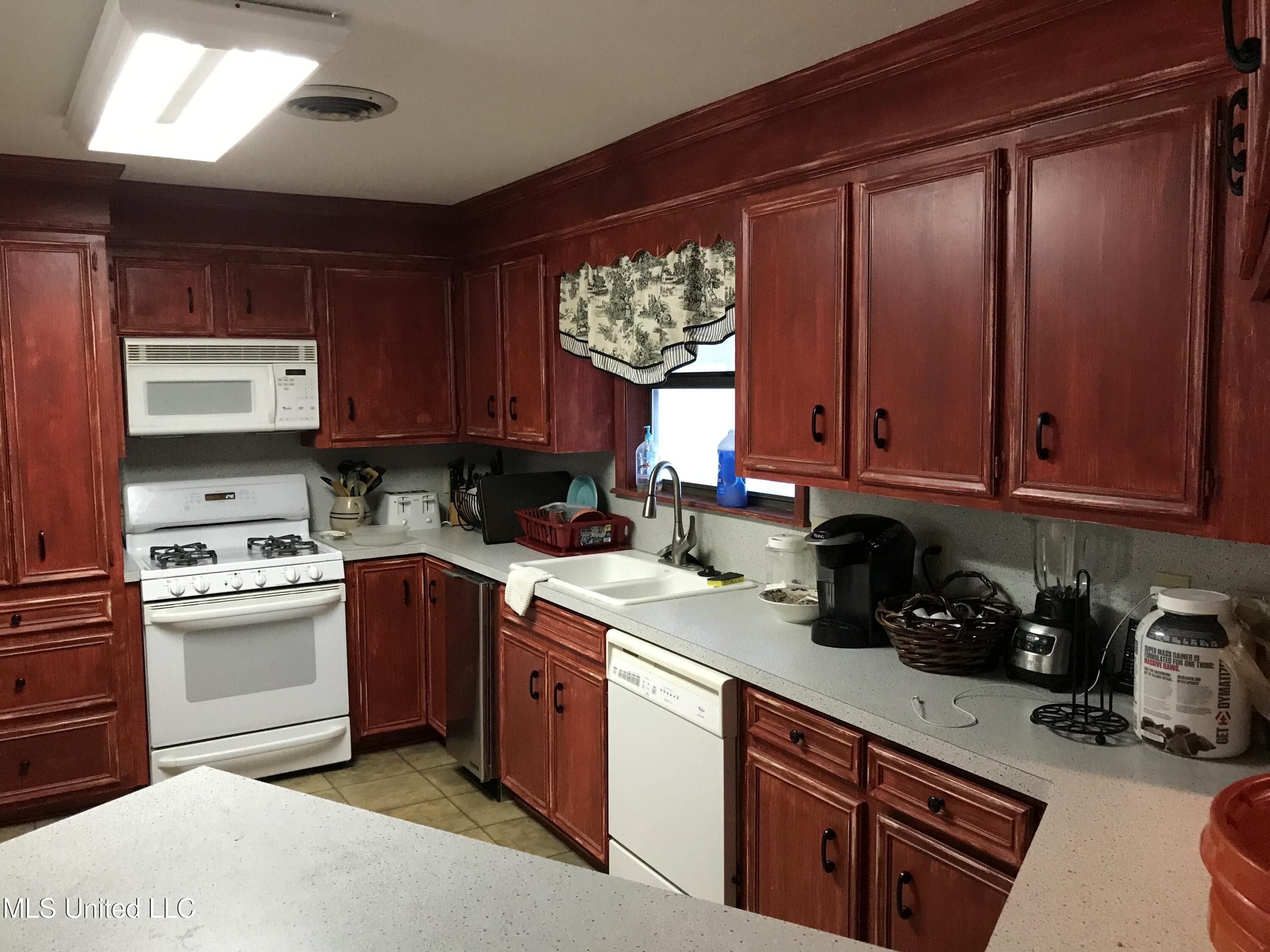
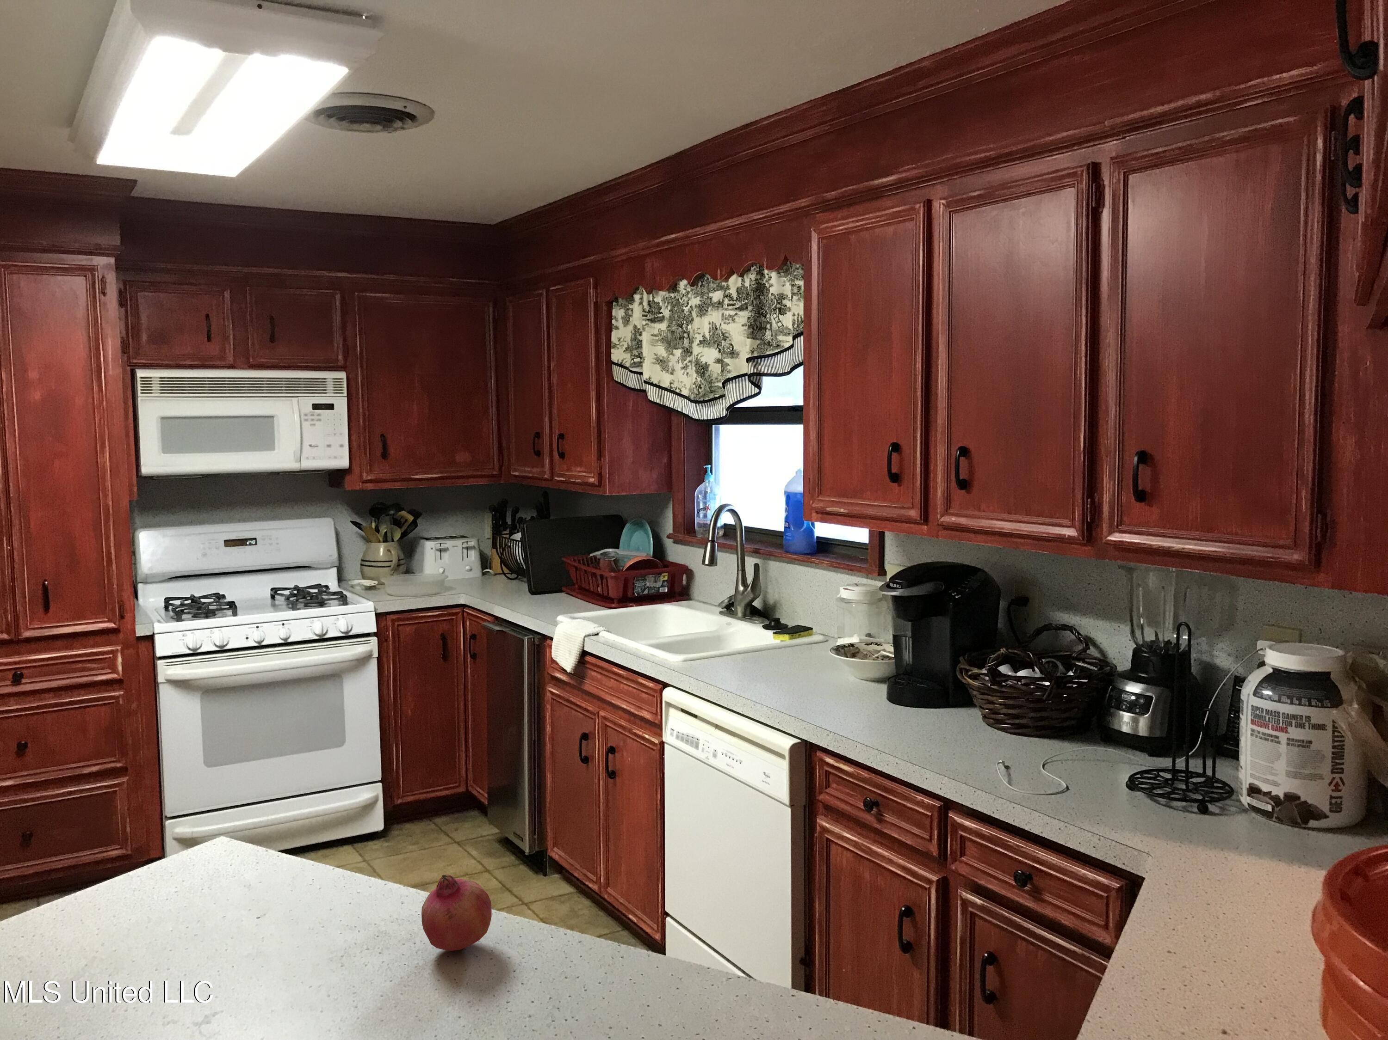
+ fruit [421,874,492,952]
